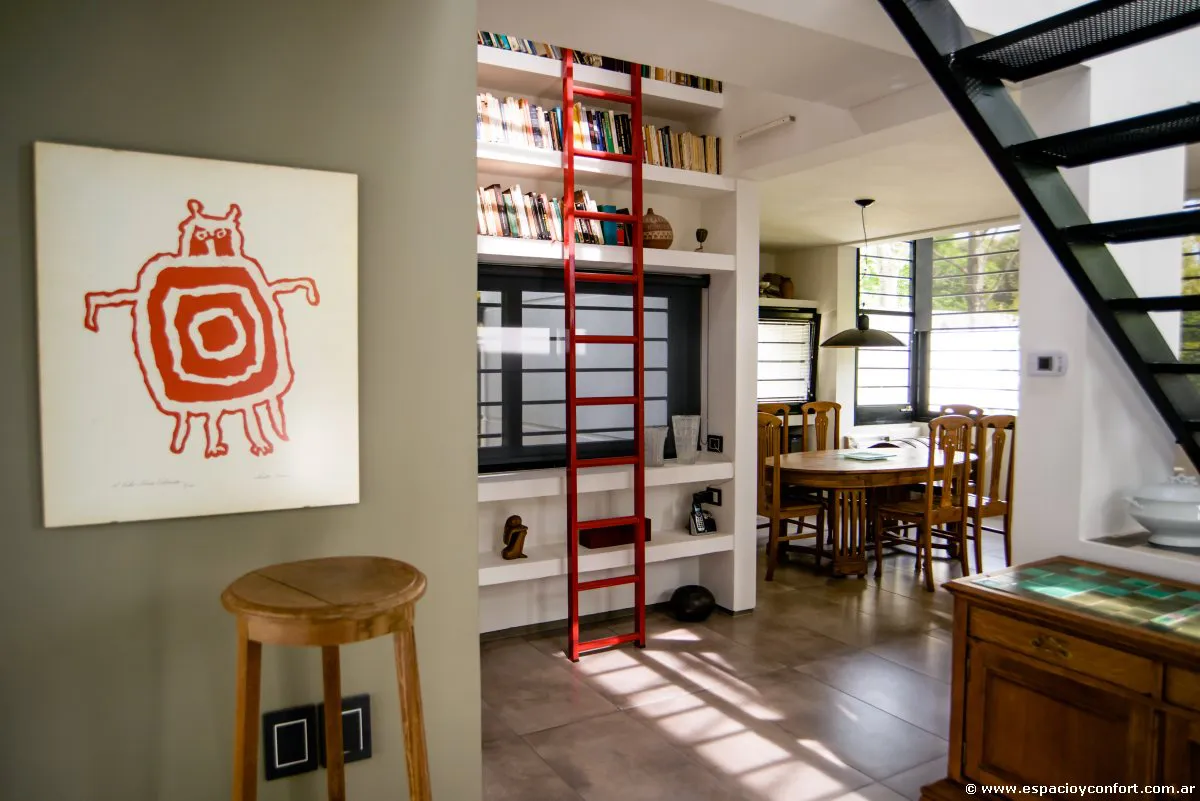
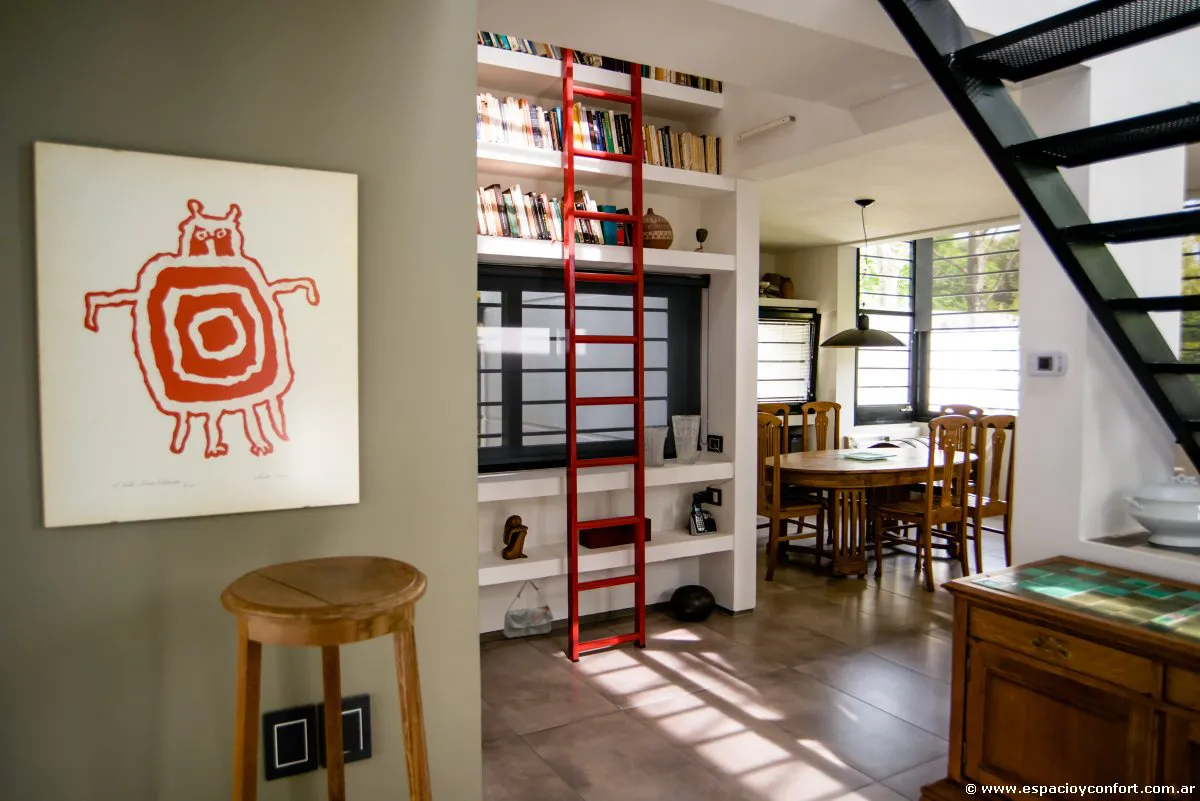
+ bag [502,580,555,639]
